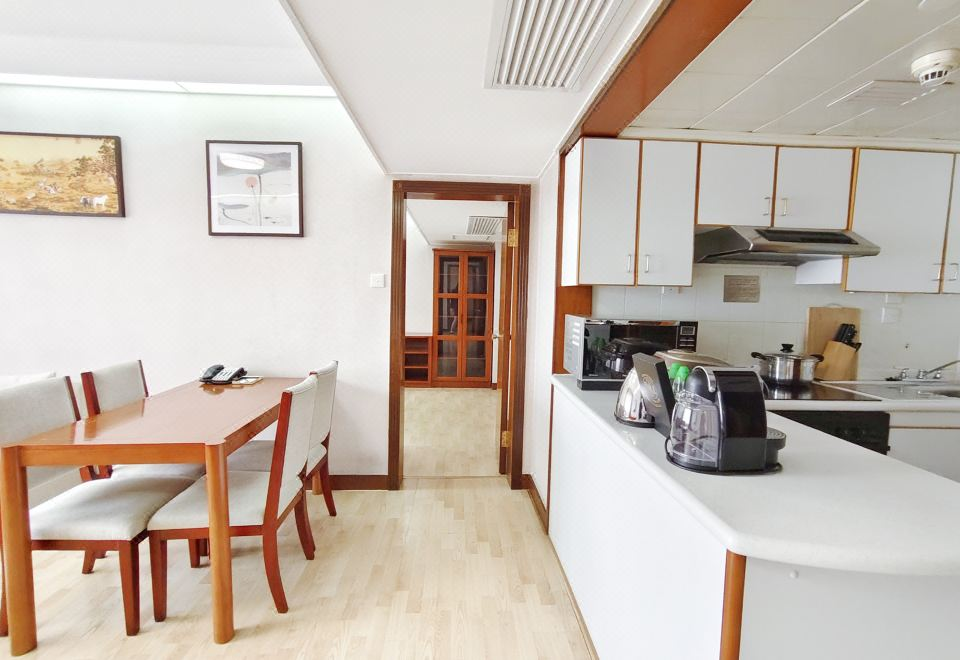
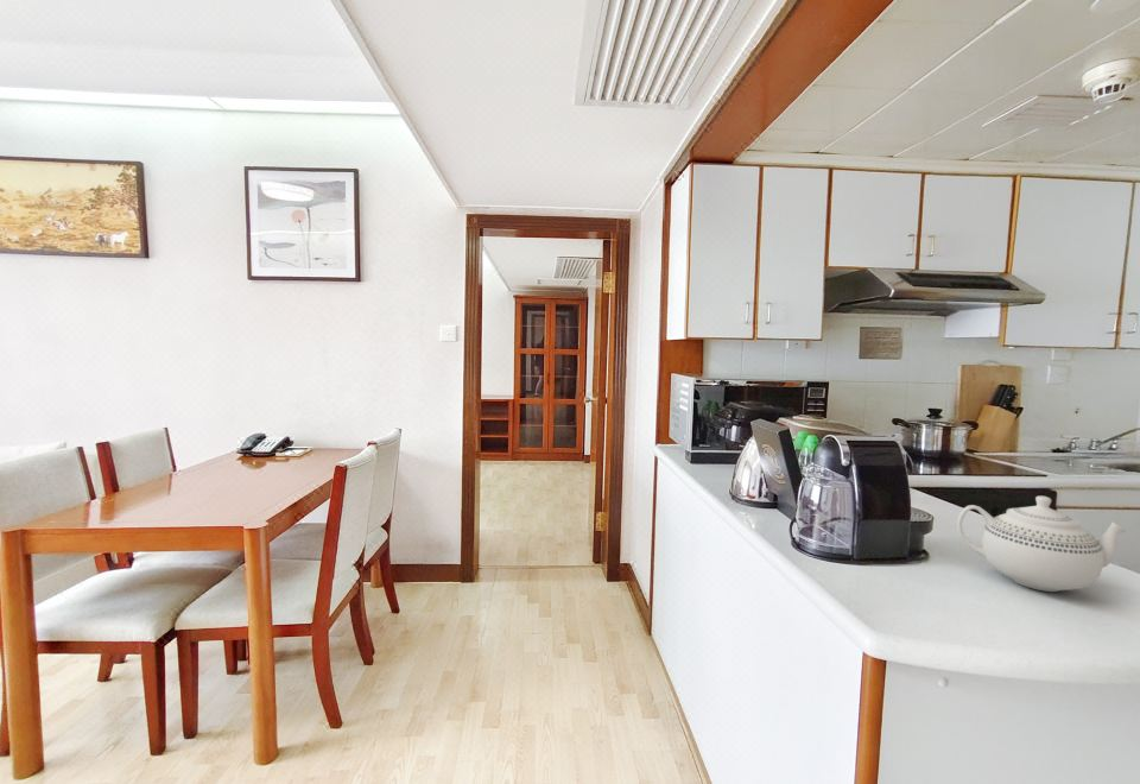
+ teapot [956,495,1127,593]
